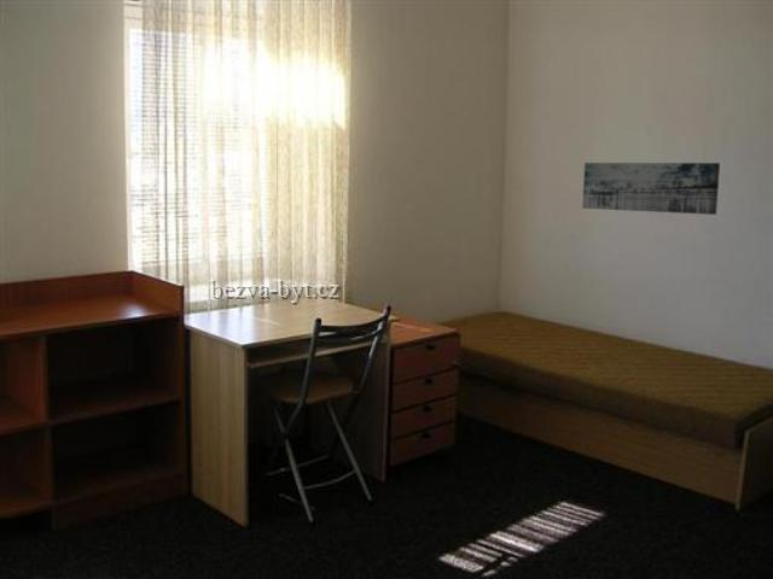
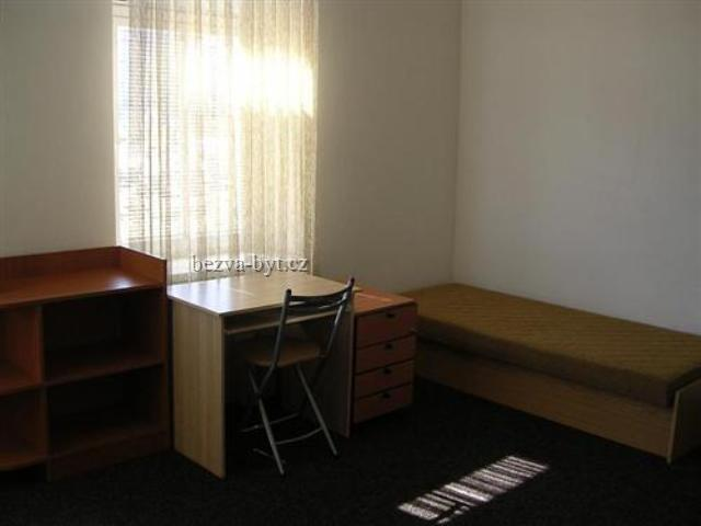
- wall art [581,162,721,216]
